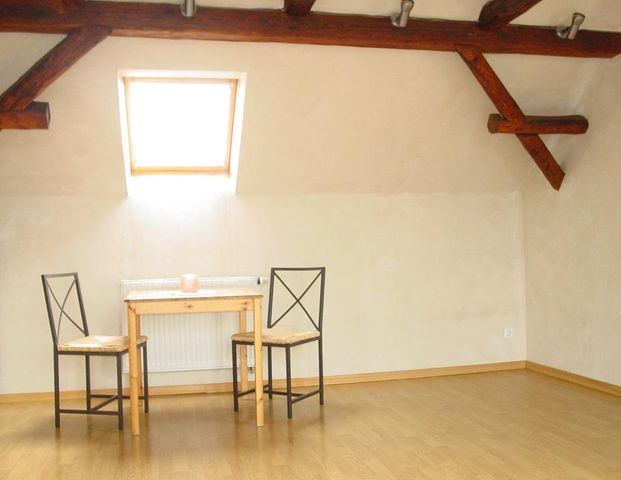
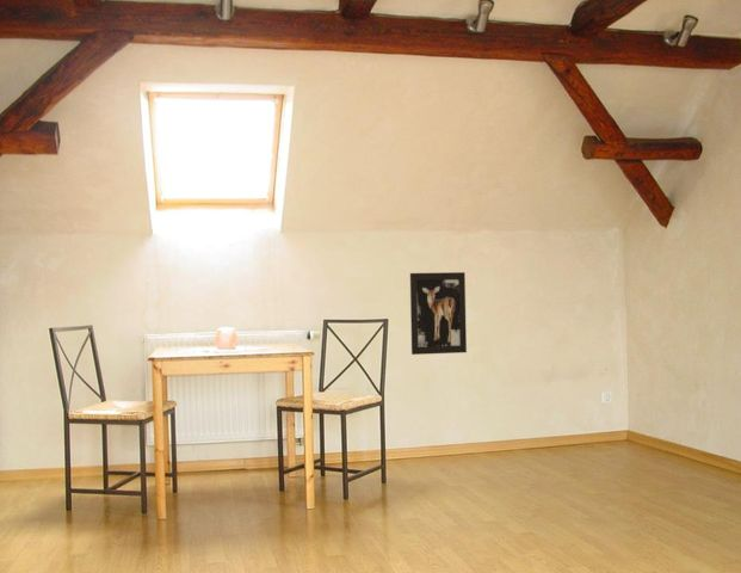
+ wall art [409,271,468,356]
